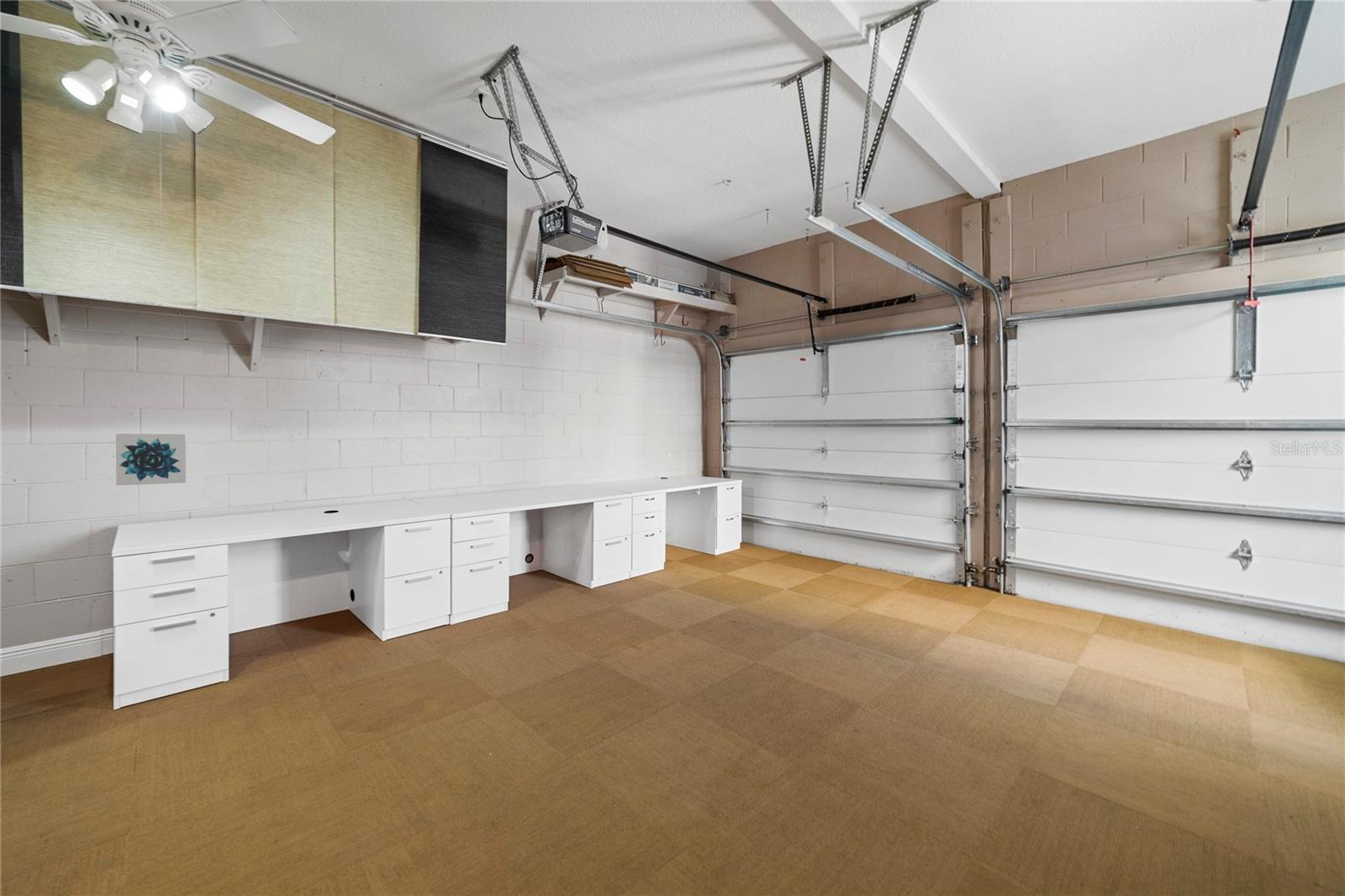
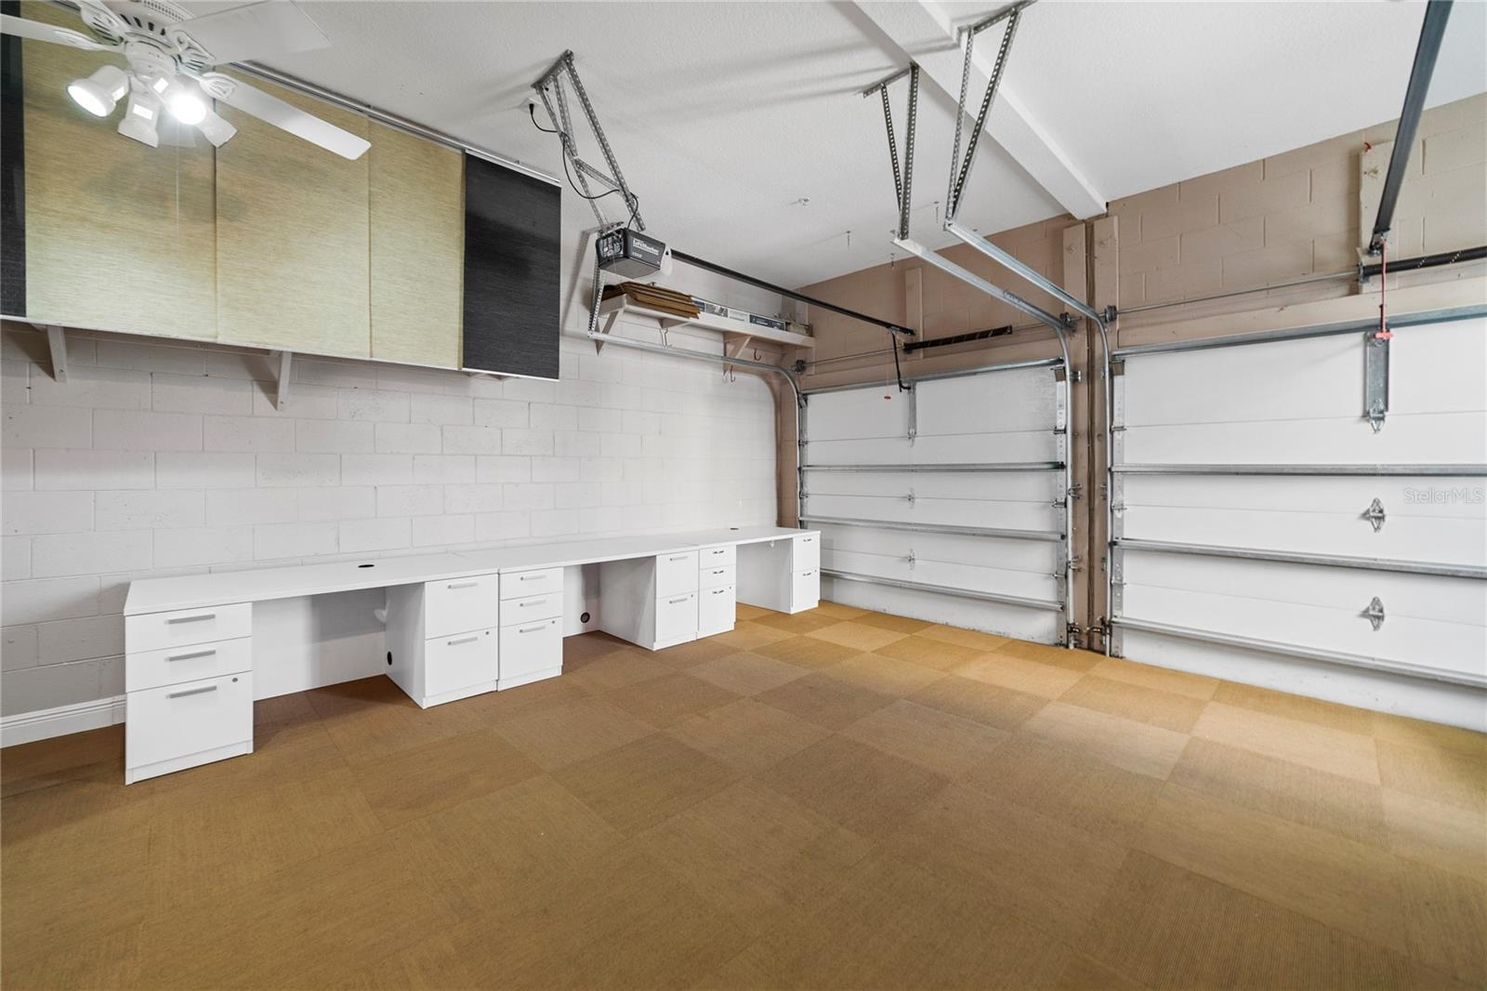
- wall art [115,433,187,487]
